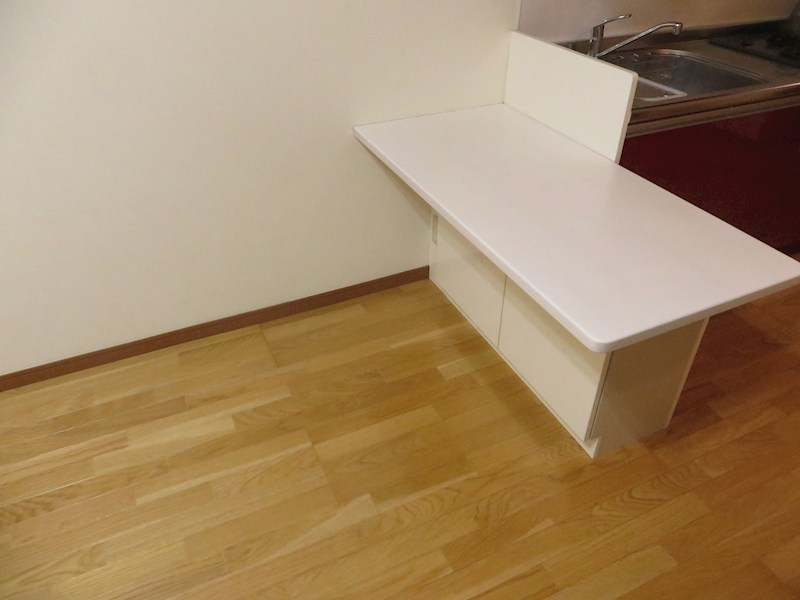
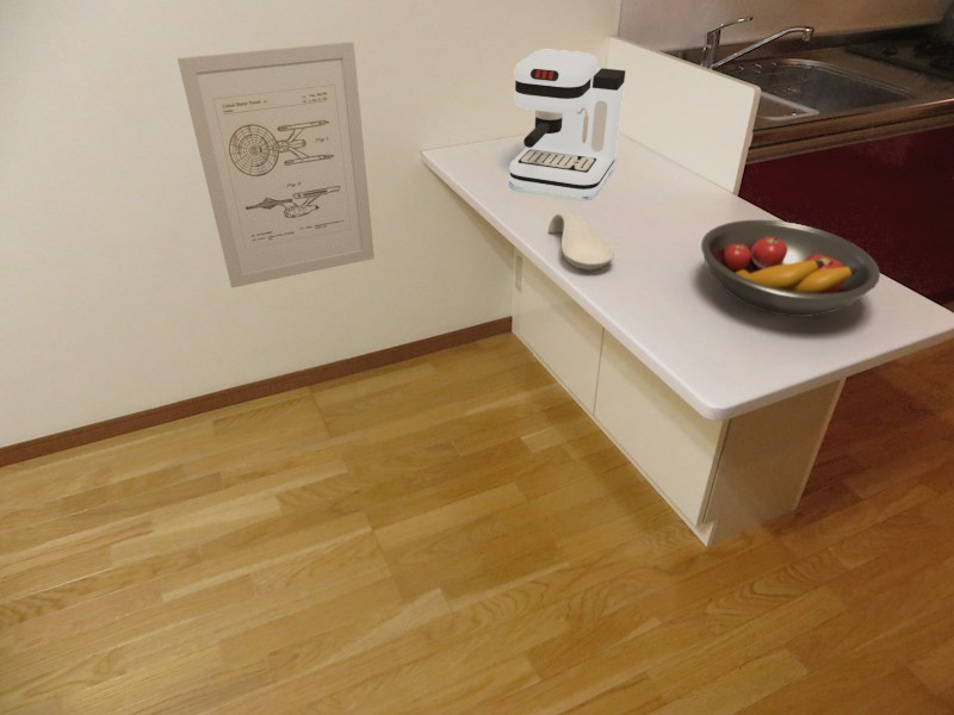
+ wall art [176,41,376,288]
+ fruit bowl [700,219,881,318]
+ spoon rest [547,211,615,271]
+ coffee maker [508,49,627,199]
